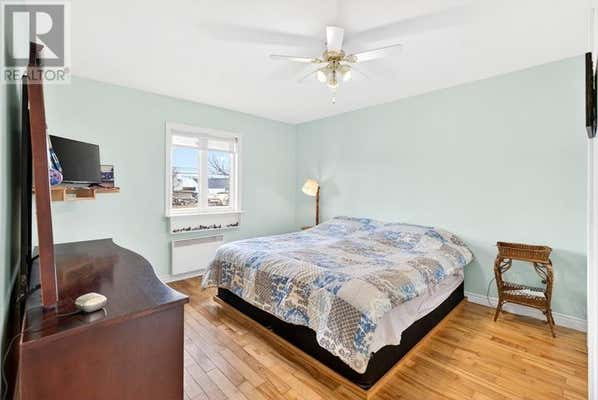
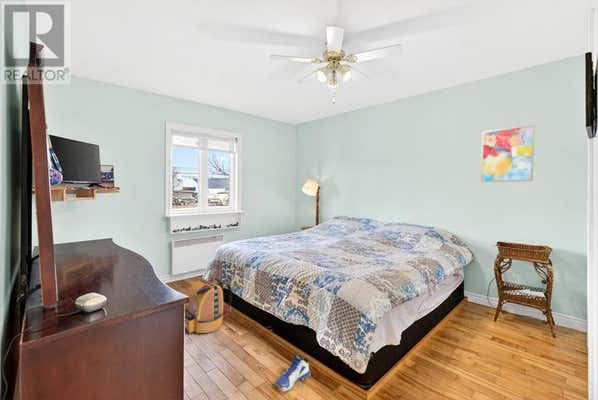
+ wall art [480,124,535,183]
+ sneaker [275,353,312,392]
+ backpack [184,274,233,334]
